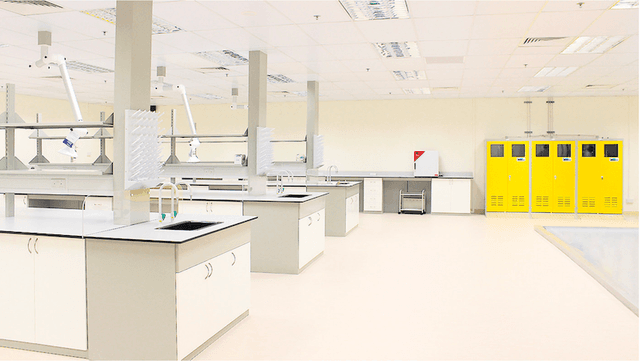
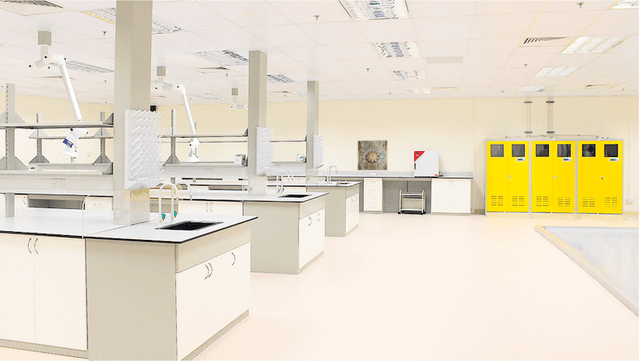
+ wall art [357,139,388,171]
